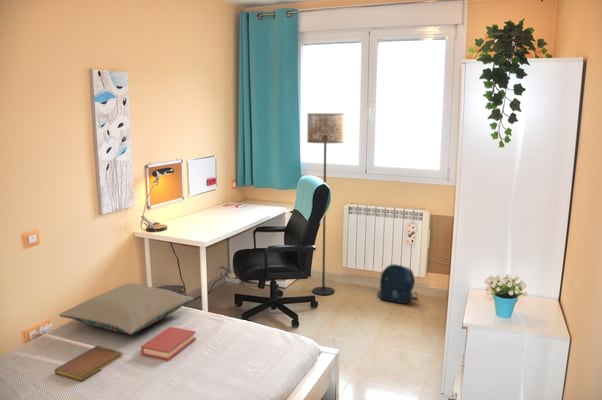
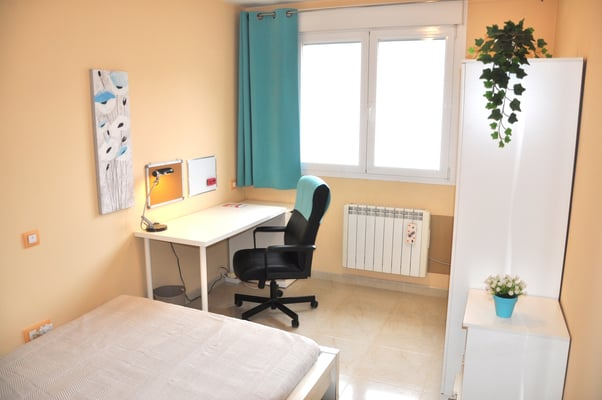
- pillow [58,282,195,336]
- backpack [376,263,418,305]
- book [140,326,197,361]
- notebook [54,345,122,382]
- floor lamp [306,113,345,296]
